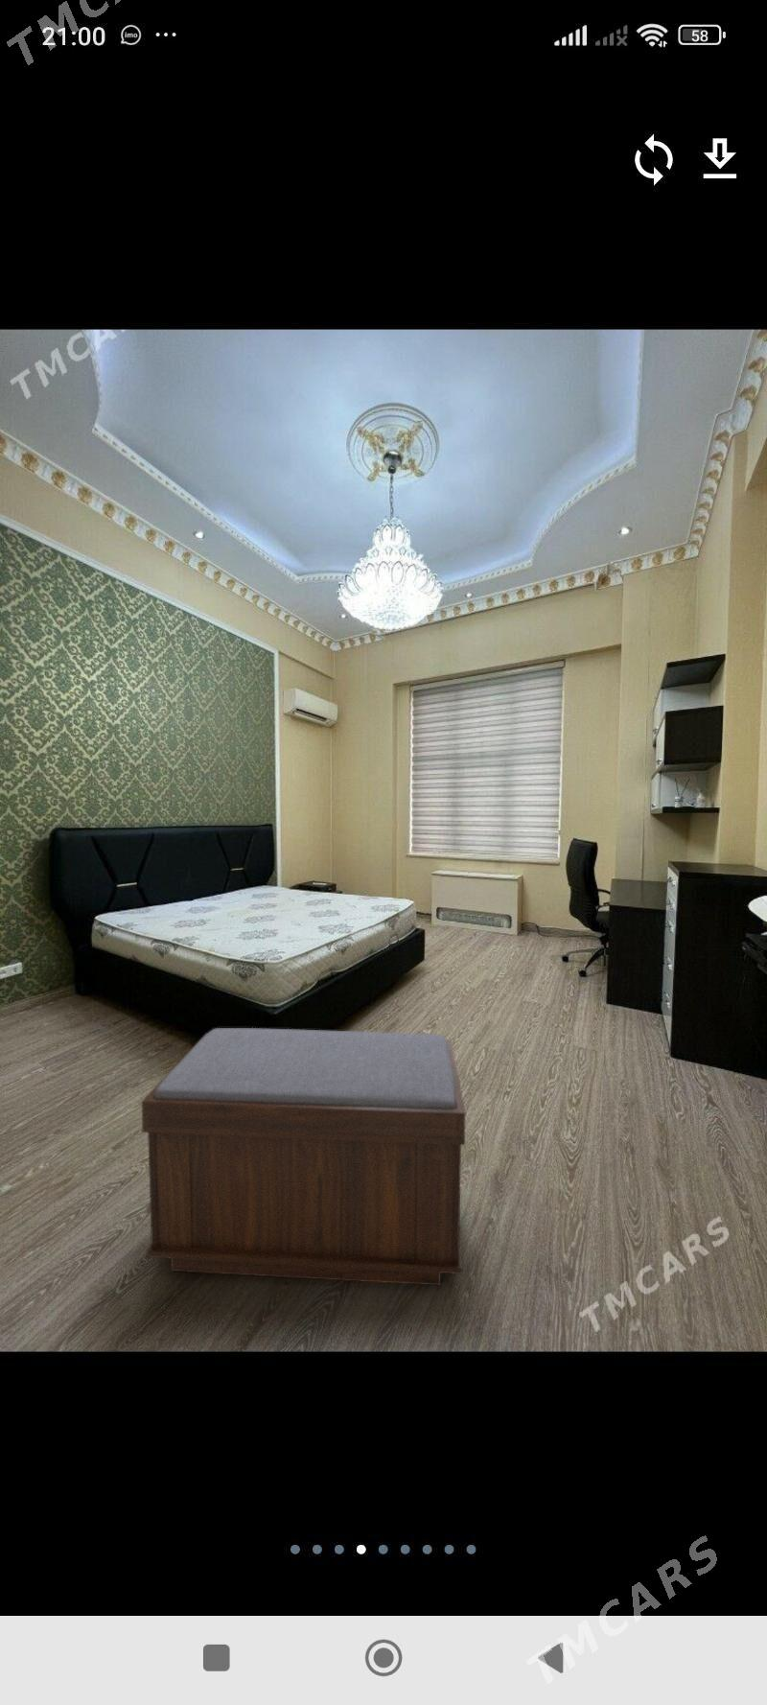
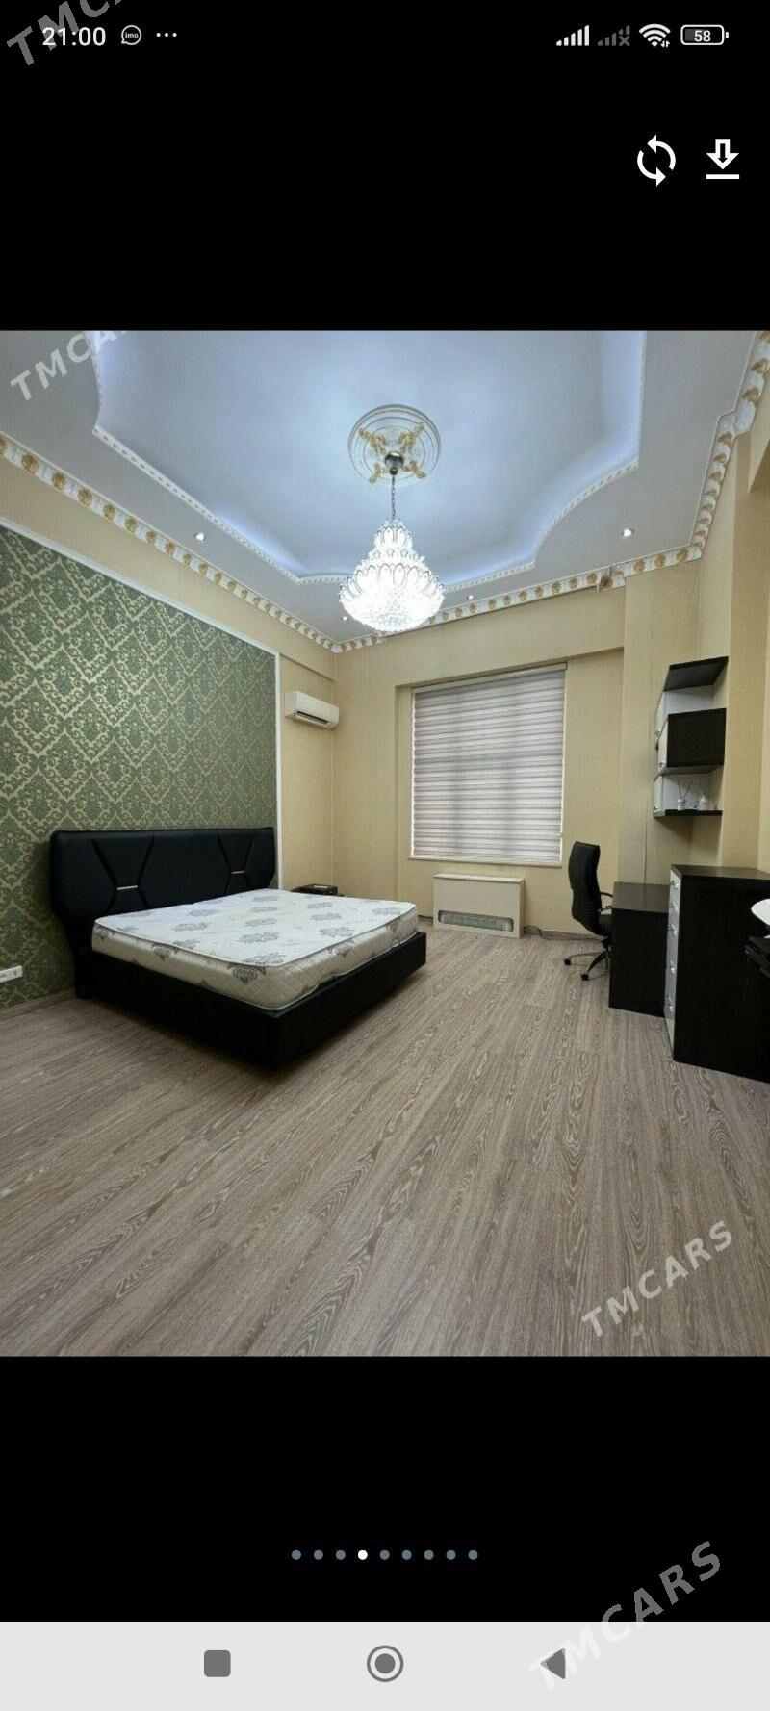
- bench [141,1028,467,1286]
